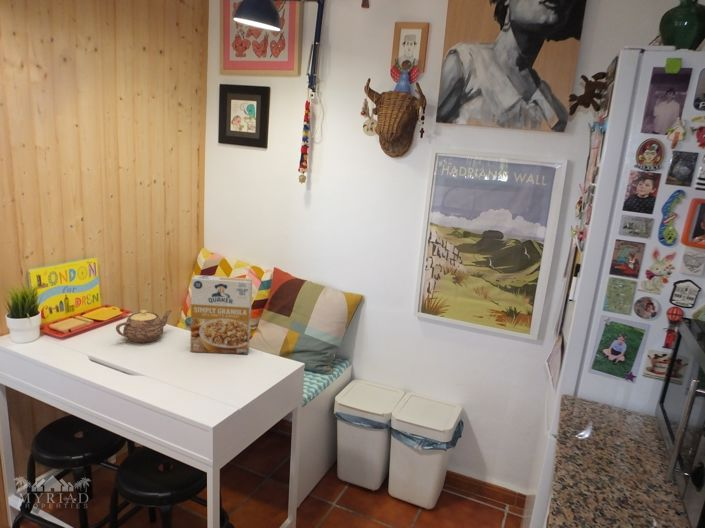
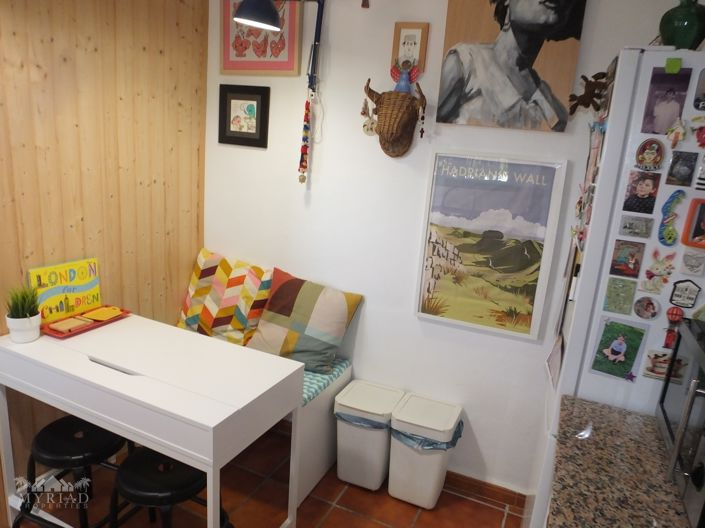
- teapot [115,309,173,344]
- cereal box [189,274,253,355]
